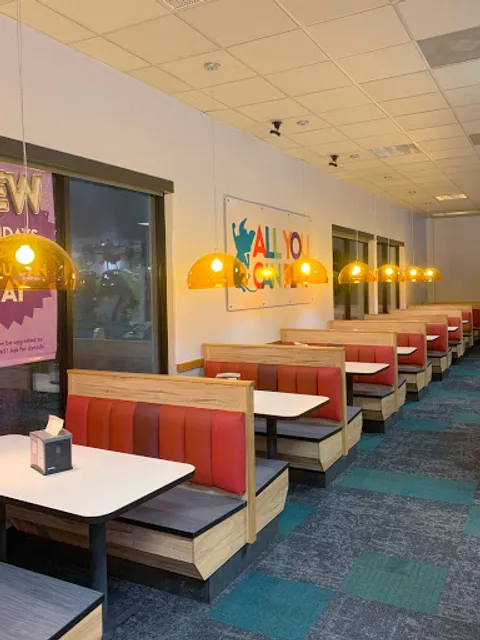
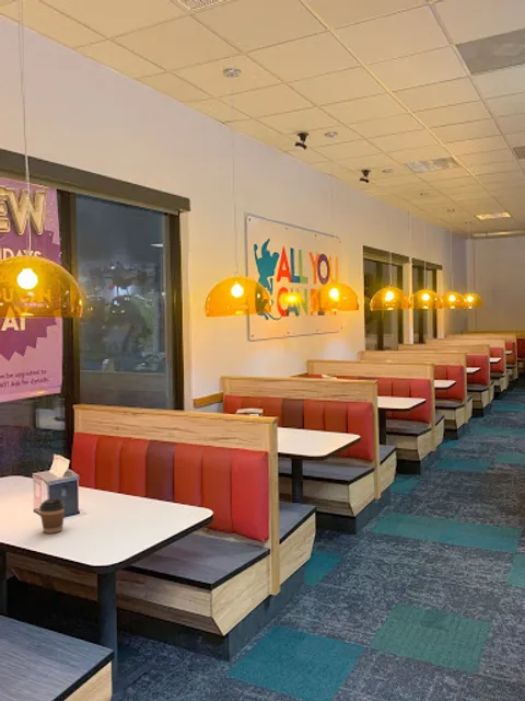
+ coffee cup [38,497,66,535]
